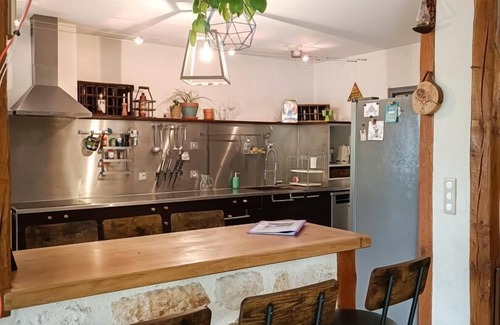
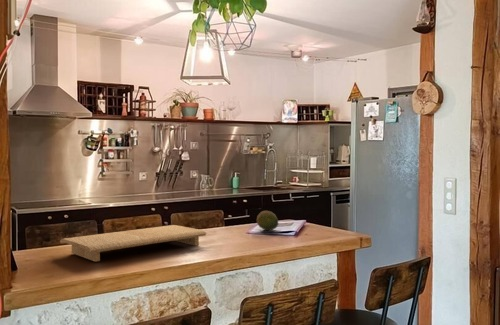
+ fruit [256,210,279,231]
+ cutting board [59,224,207,262]
